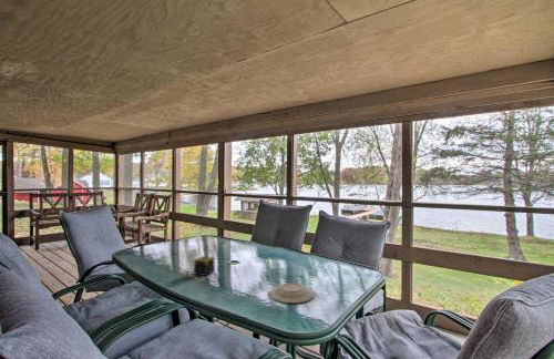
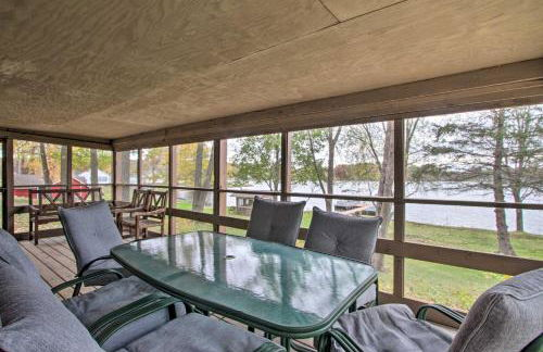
- plate [268,281,316,305]
- candle [193,255,216,277]
